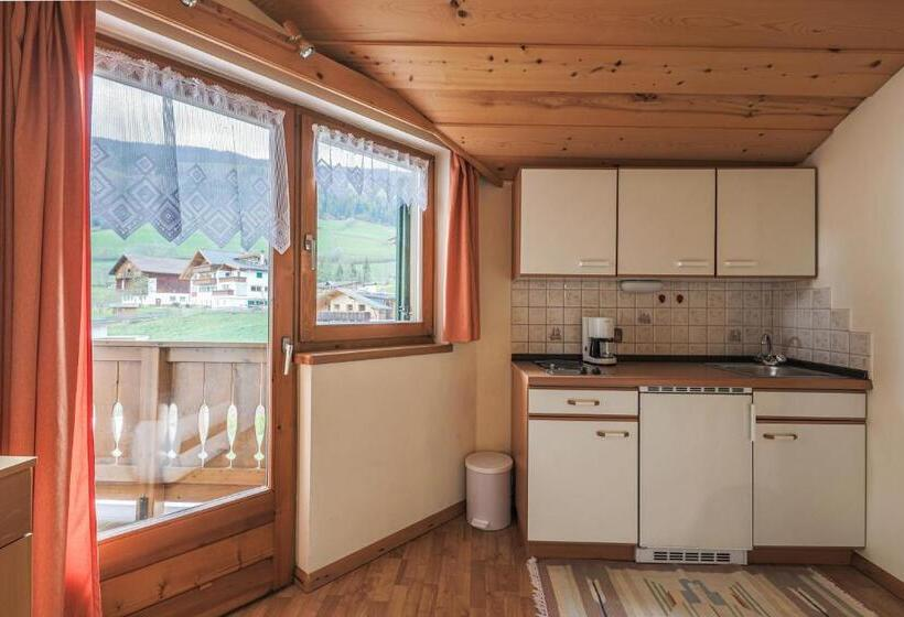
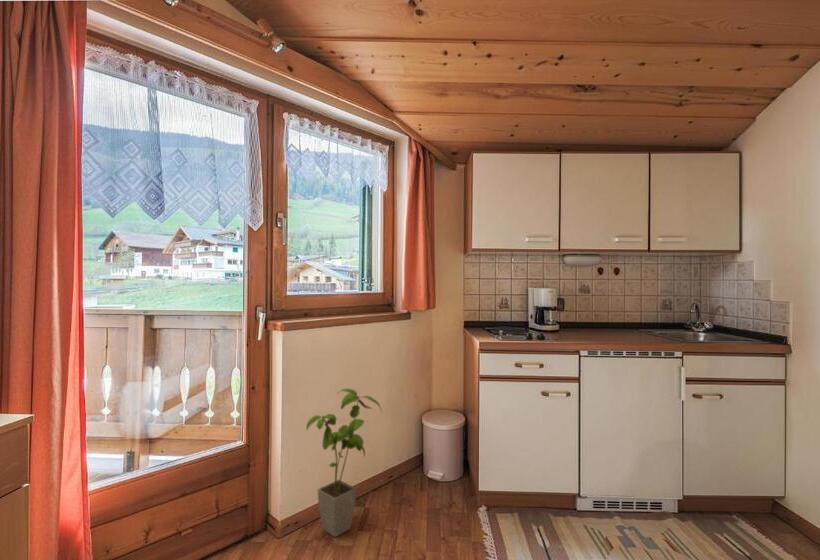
+ house plant [305,388,383,538]
